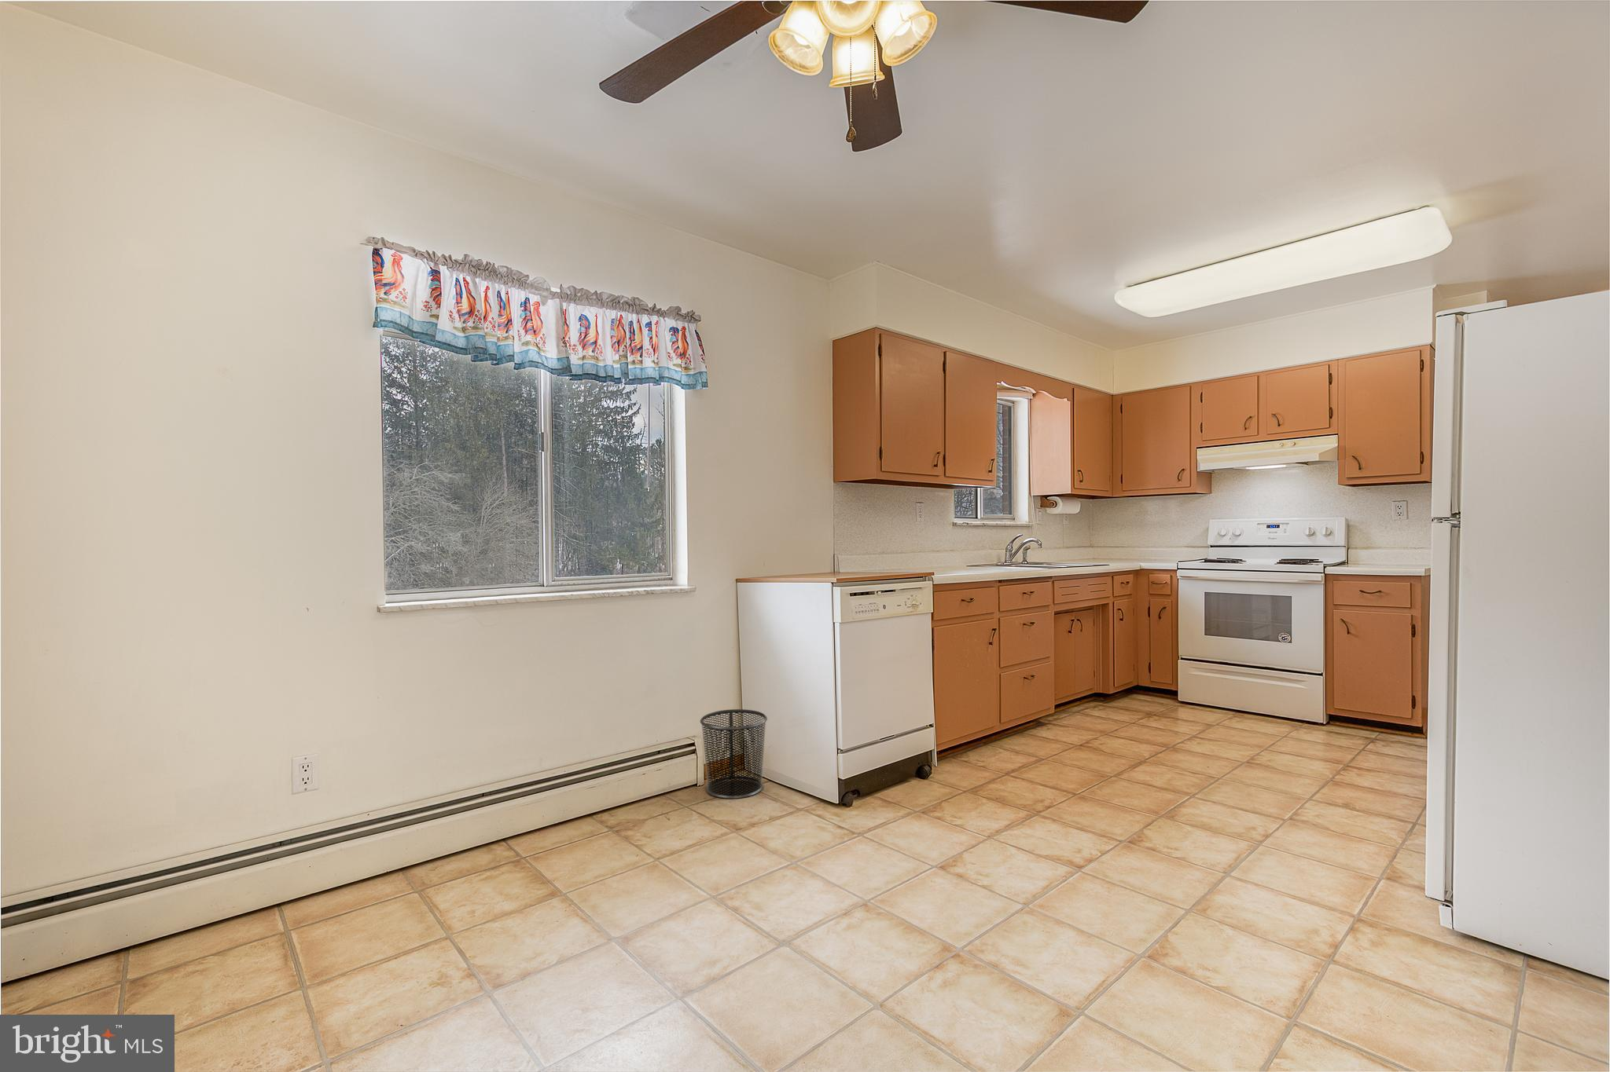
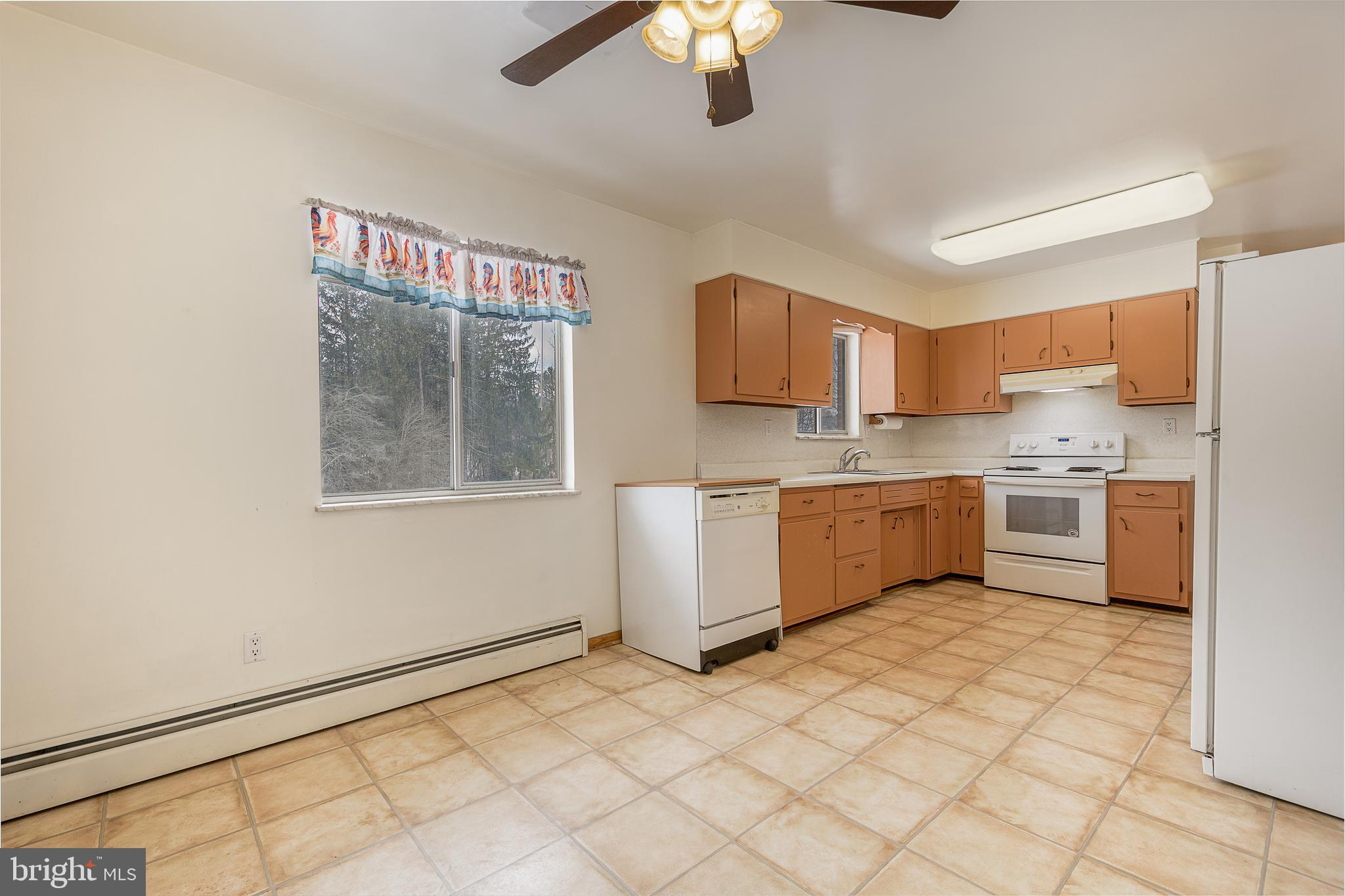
- waste bin [699,708,768,799]
